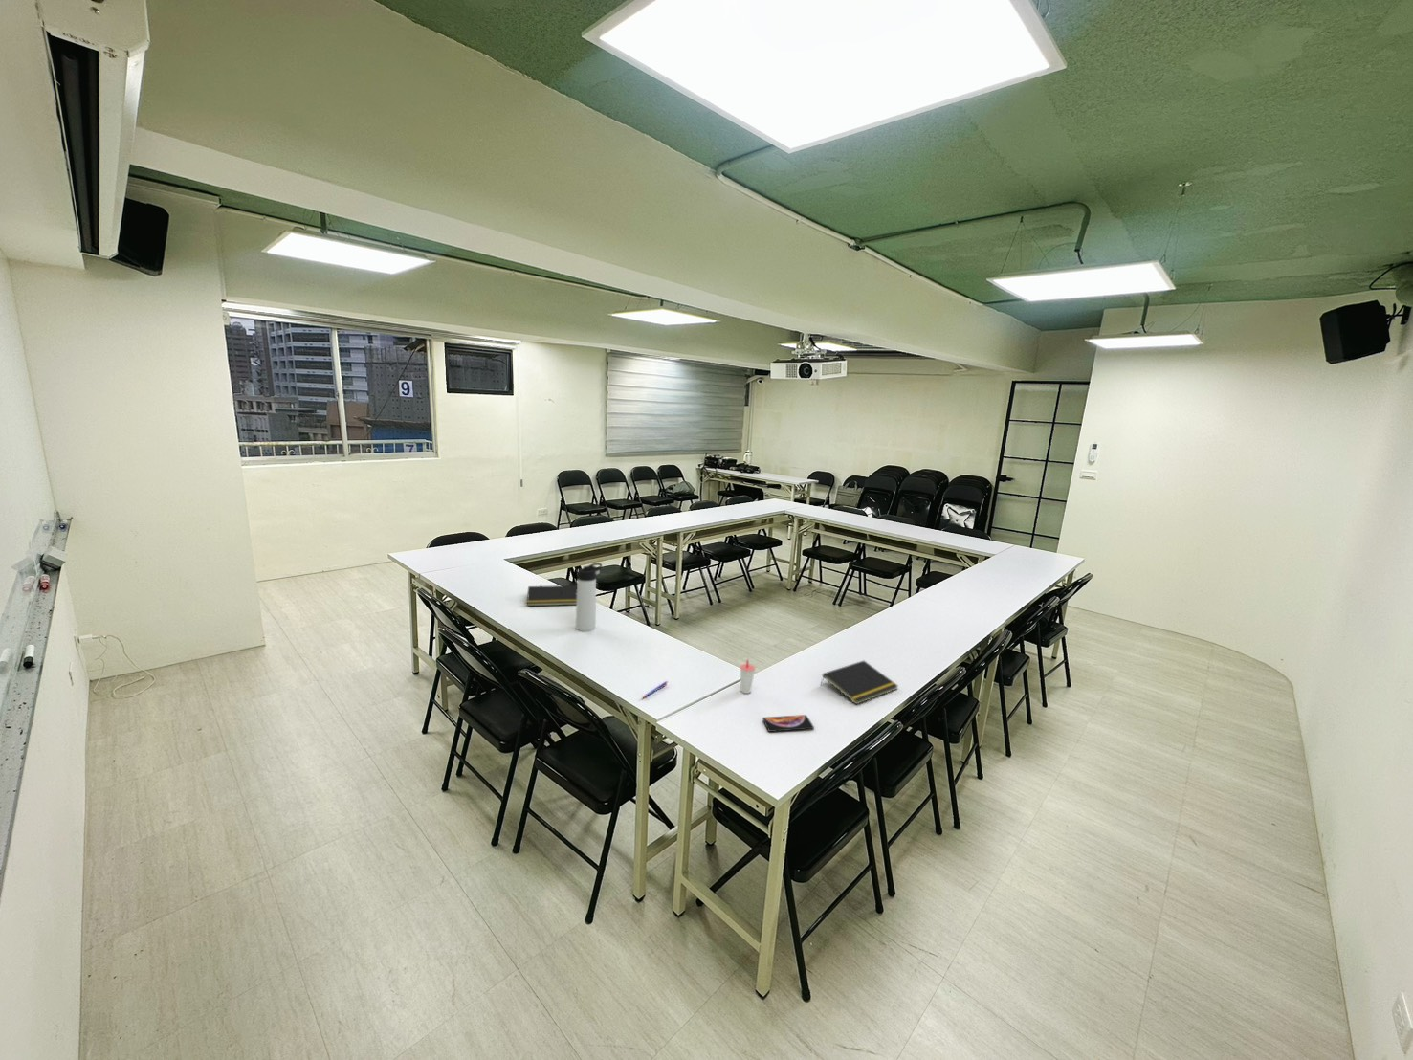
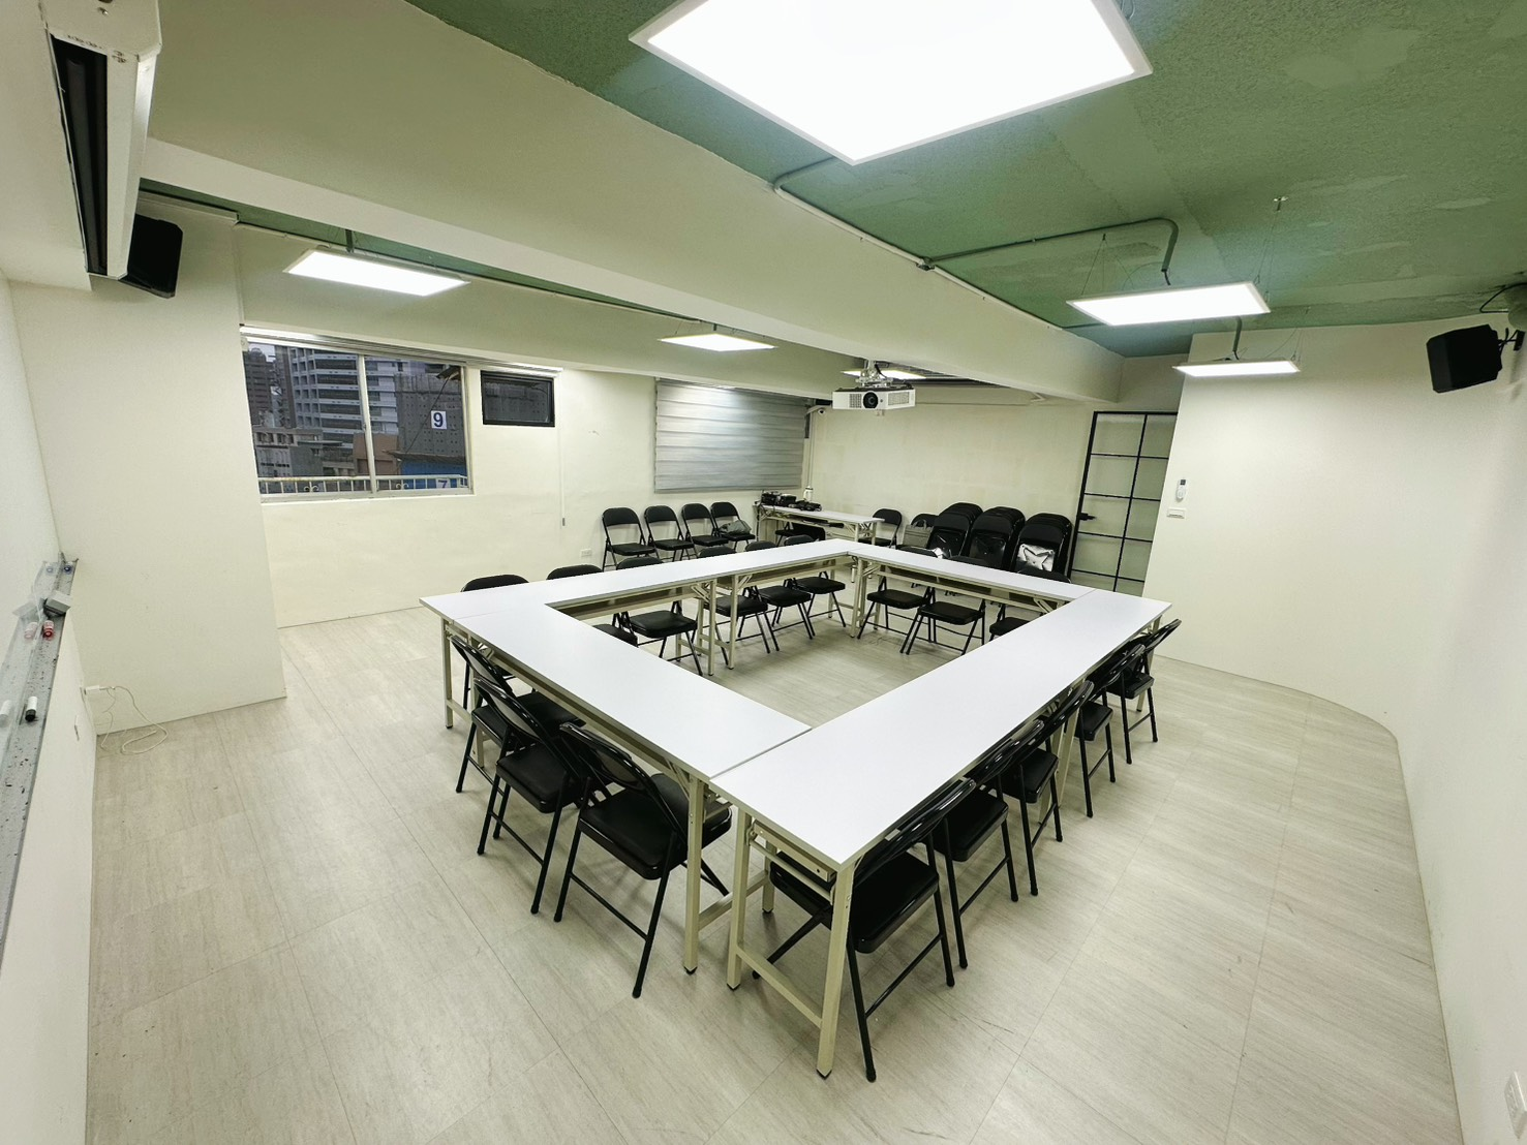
- cup [739,658,757,695]
- smartphone [762,714,815,733]
- notepad [527,585,577,607]
- notepad [820,660,900,705]
- thermos bottle [575,561,602,632]
- pen [641,680,669,699]
